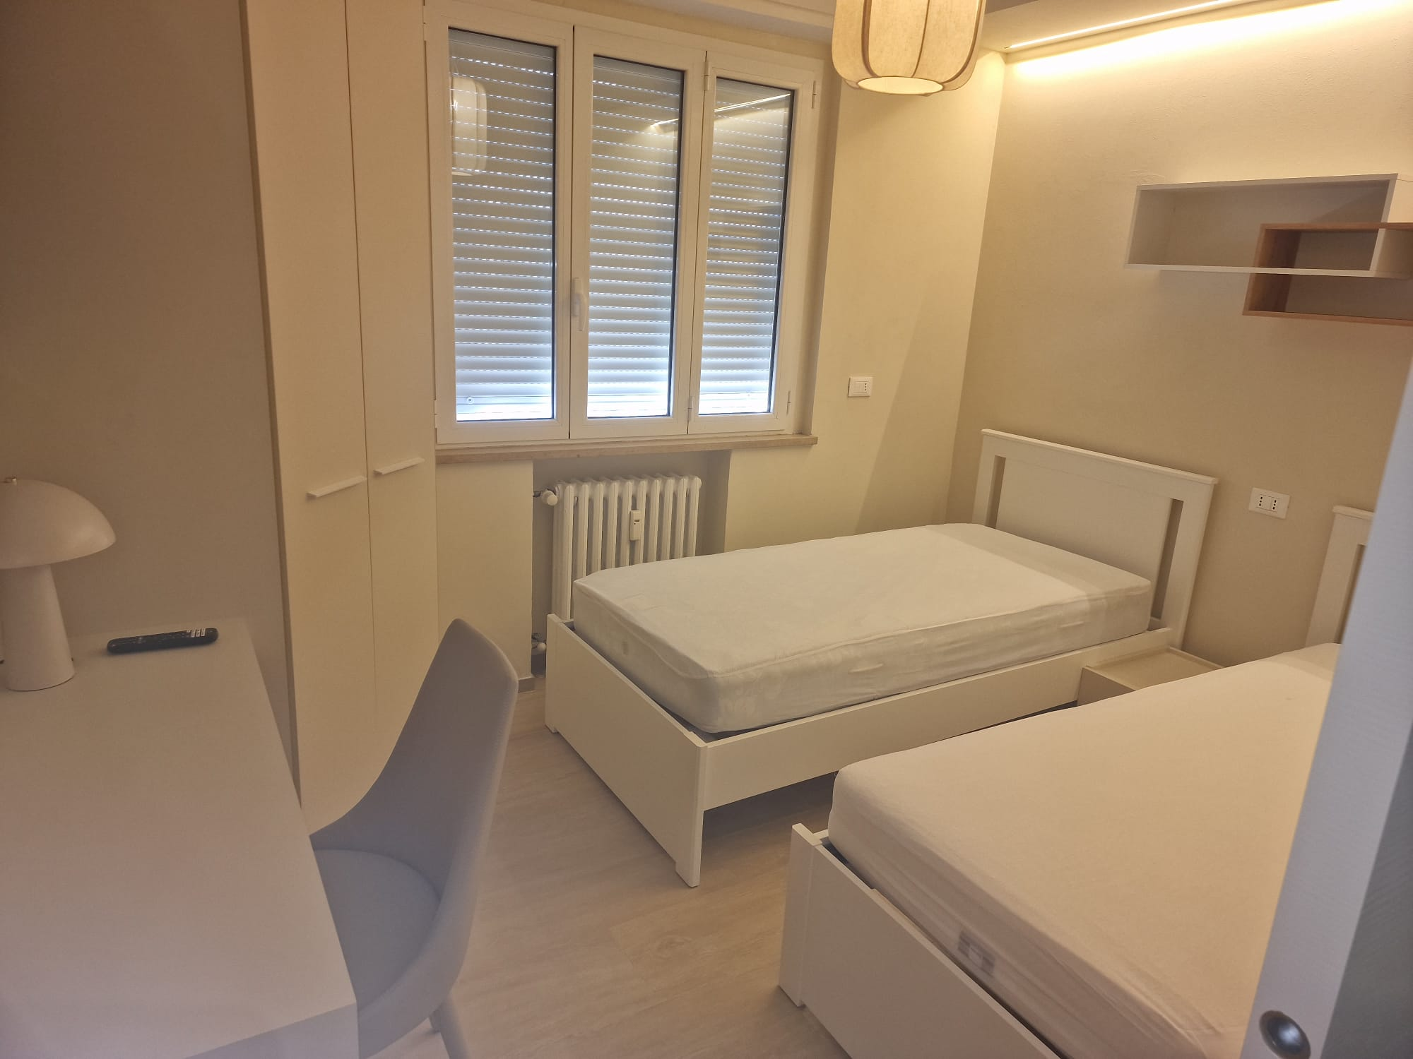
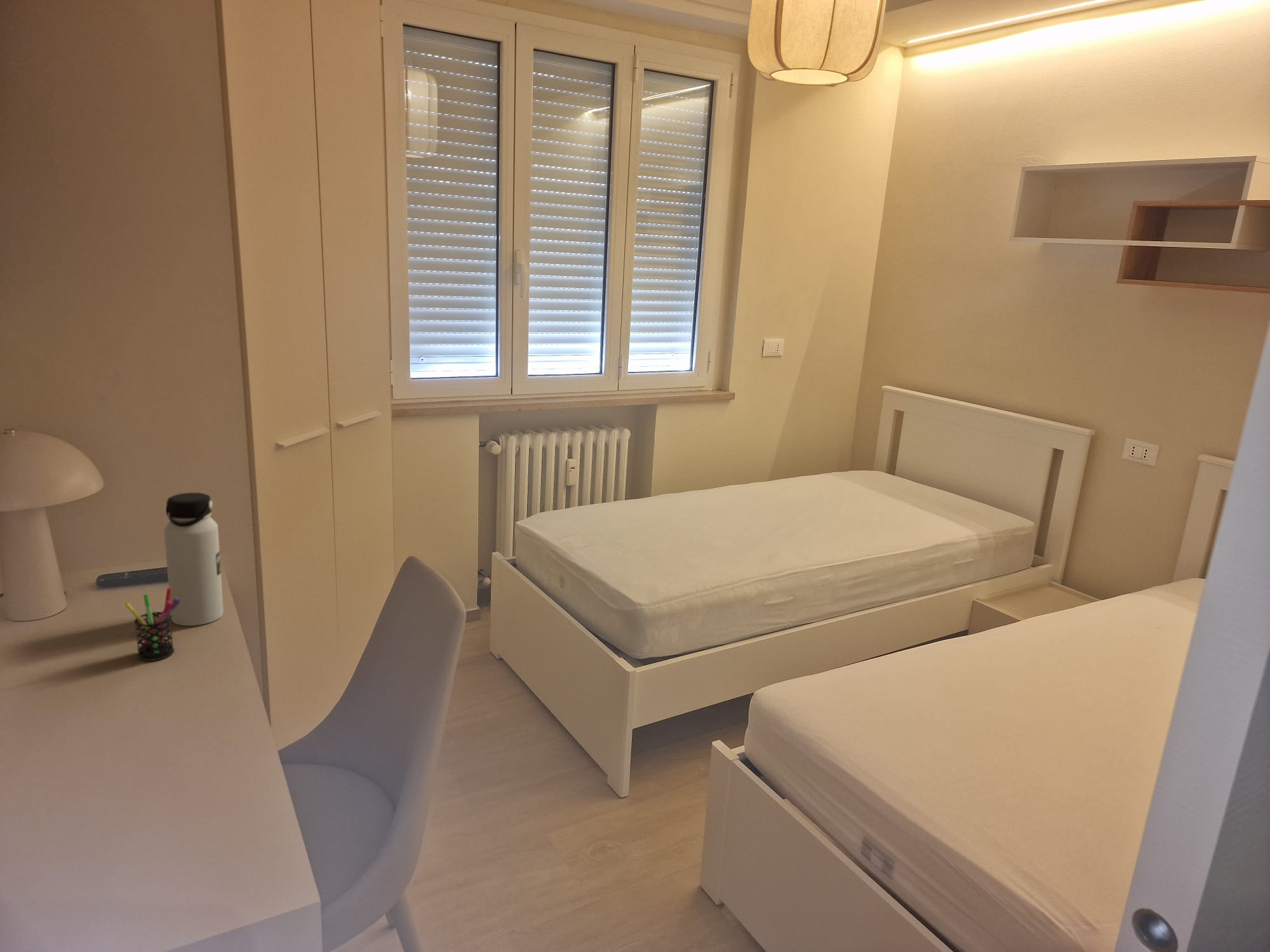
+ water bottle [163,492,224,626]
+ pen holder [124,587,180,661]
